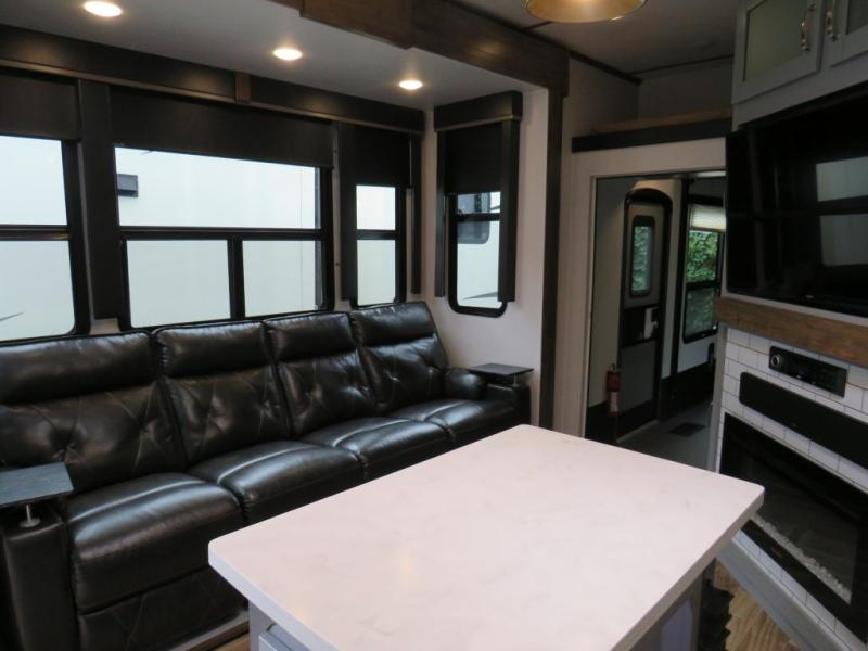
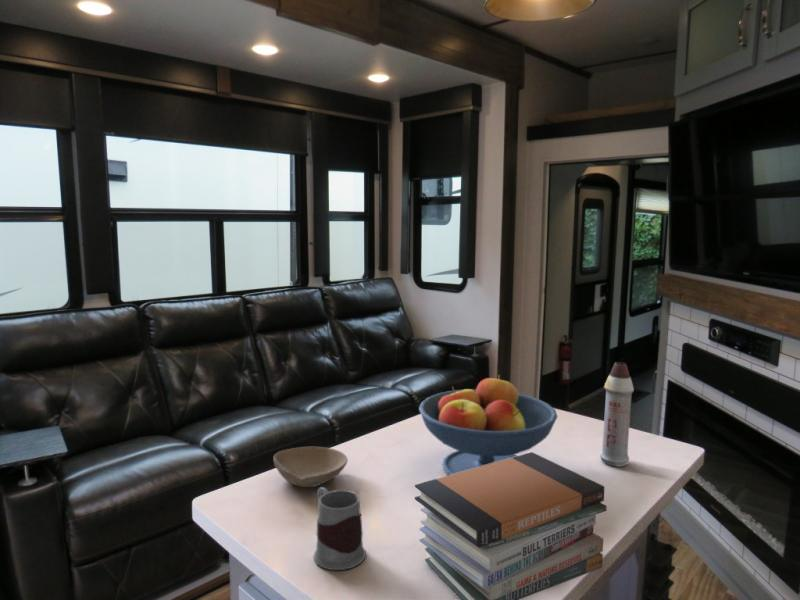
+ book stack [414,451,608,600]
+ mug [313,486,367,571]
+ fruit bowl [418,374,558,475]
+ bowl [272,445,349,488]
+ spray bottle [599,361,635,468]
